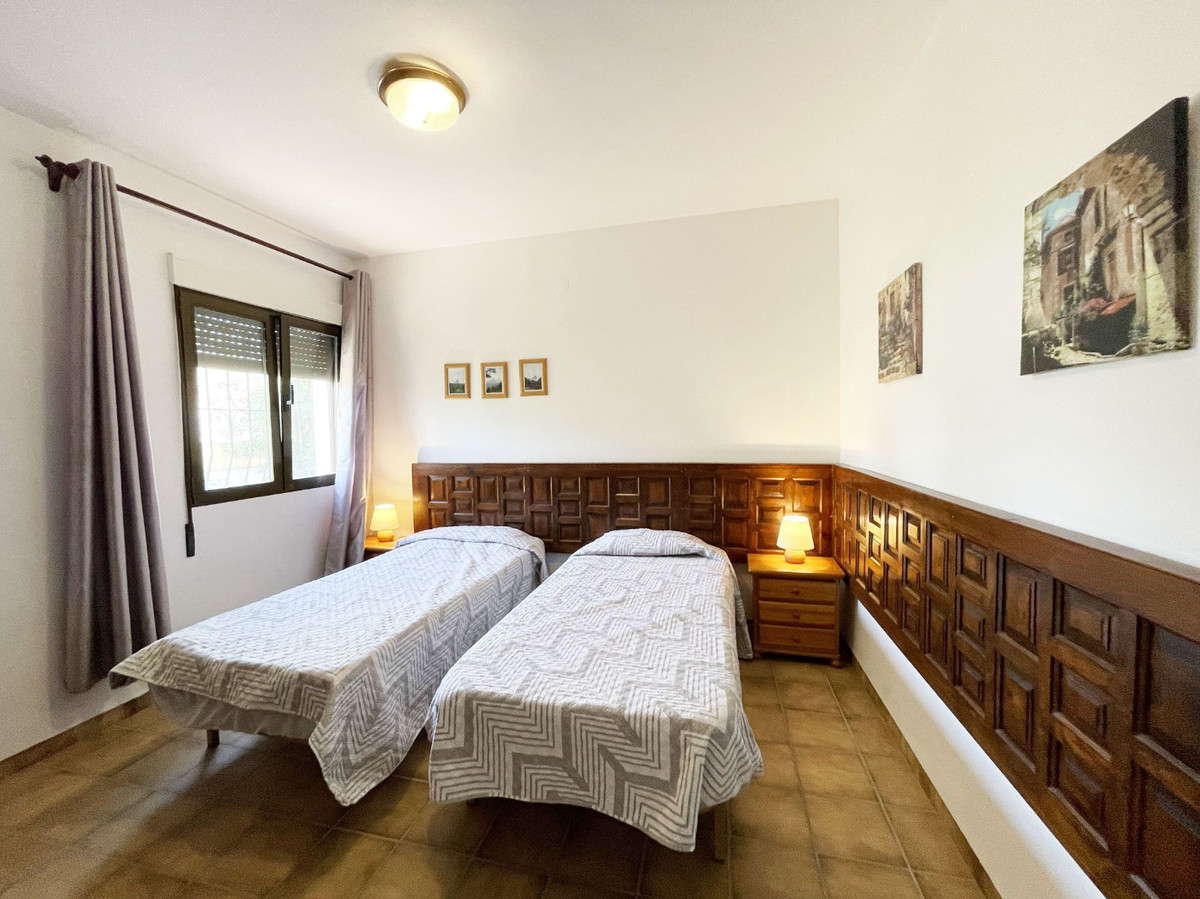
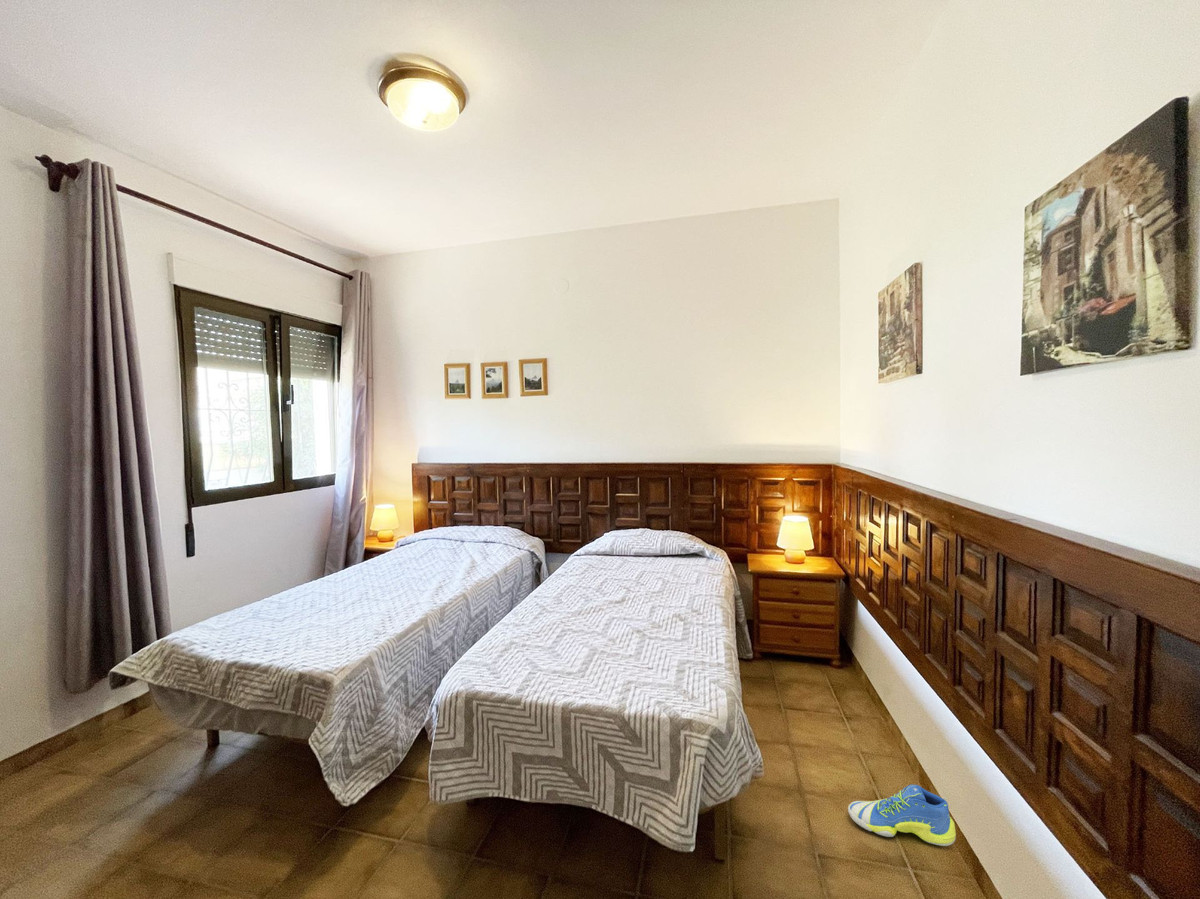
+ sneaker [847,784,957,847]
